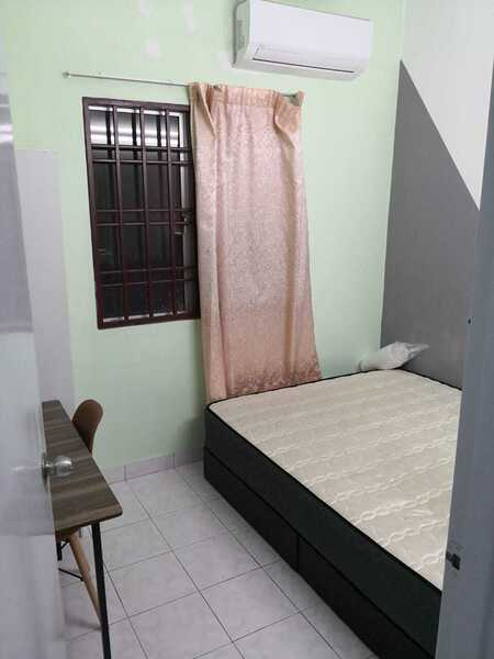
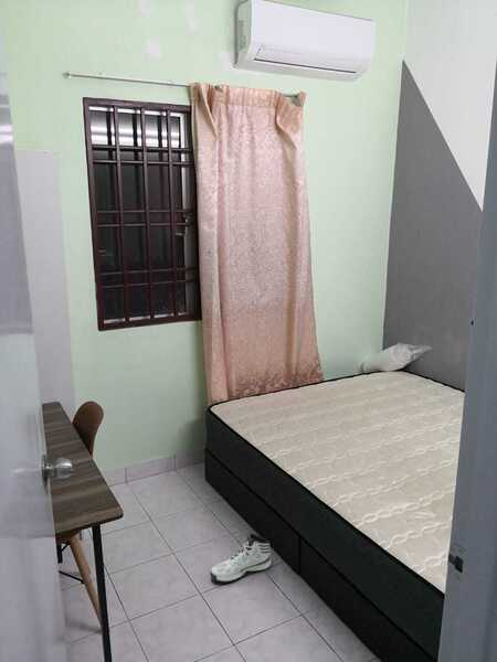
+ sneaker [209,533,272,584]
